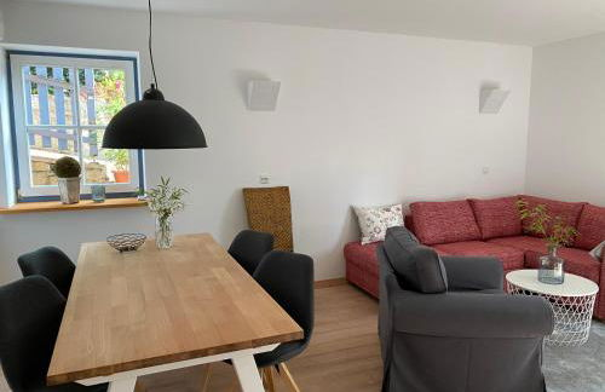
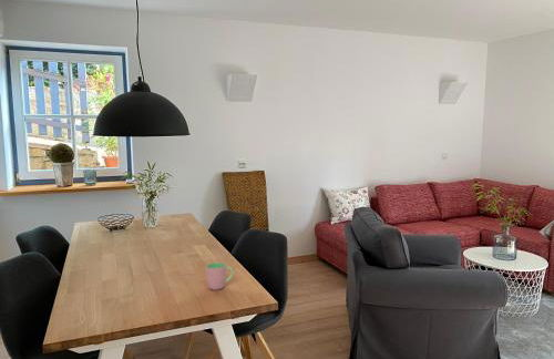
+ cup [205,261,235,291]
